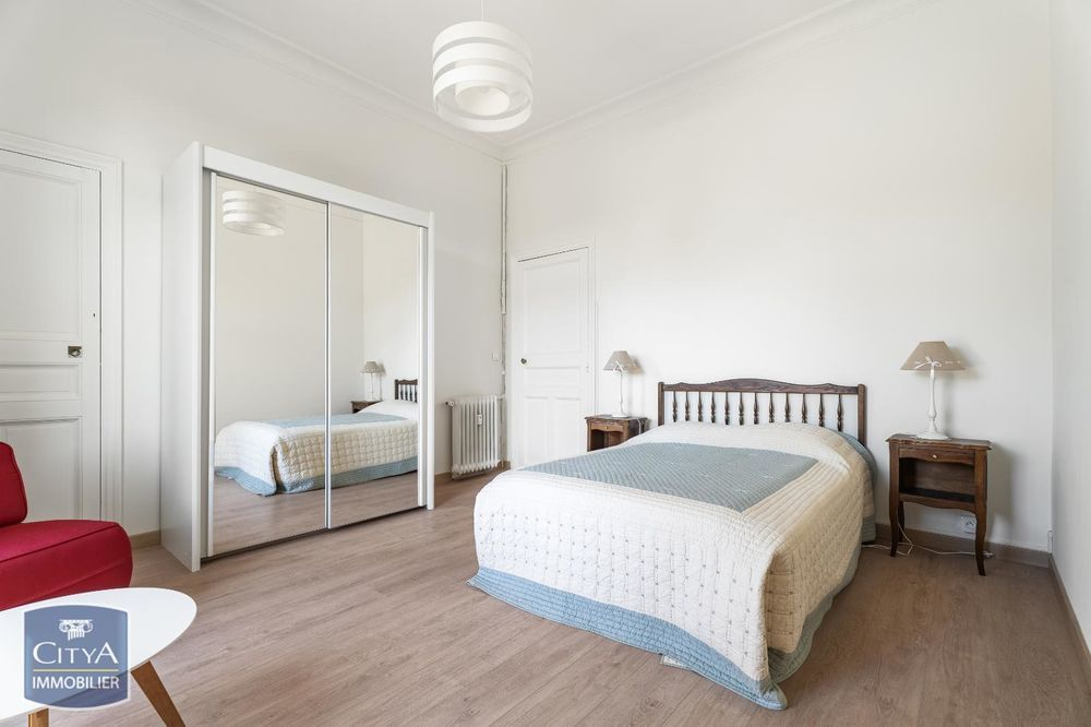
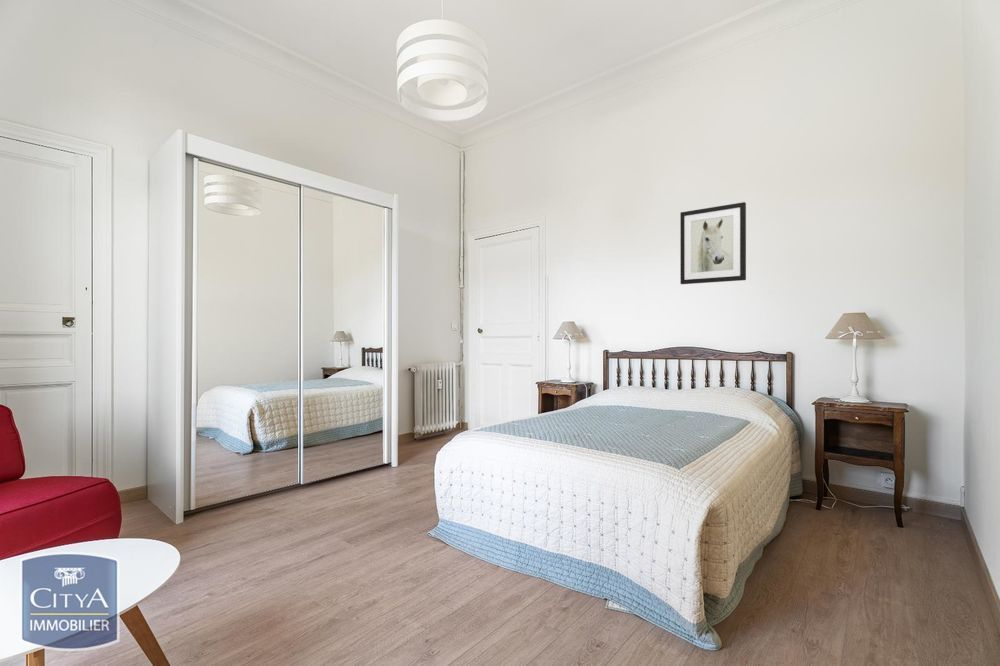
+ wall art [679,201,747,285]
